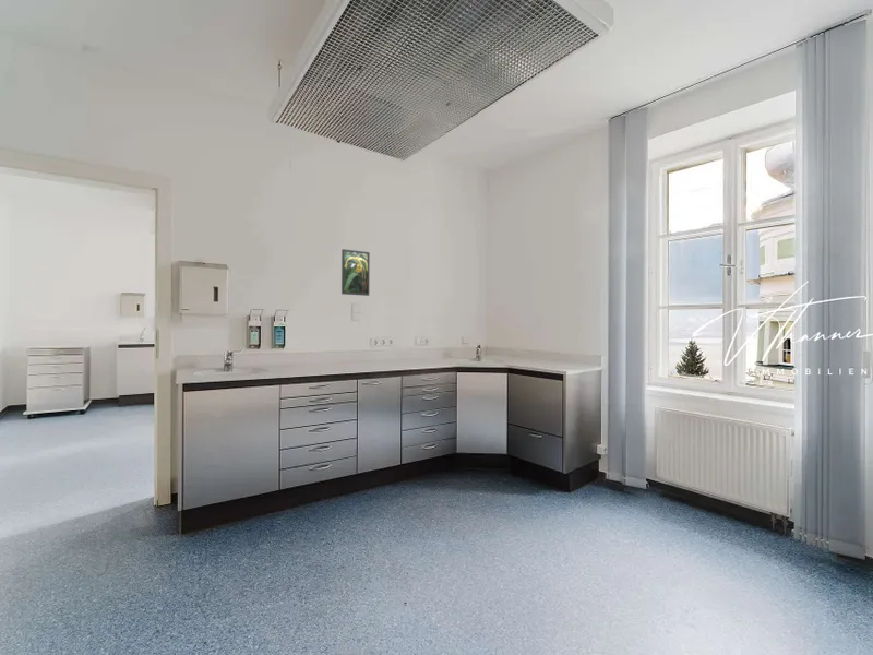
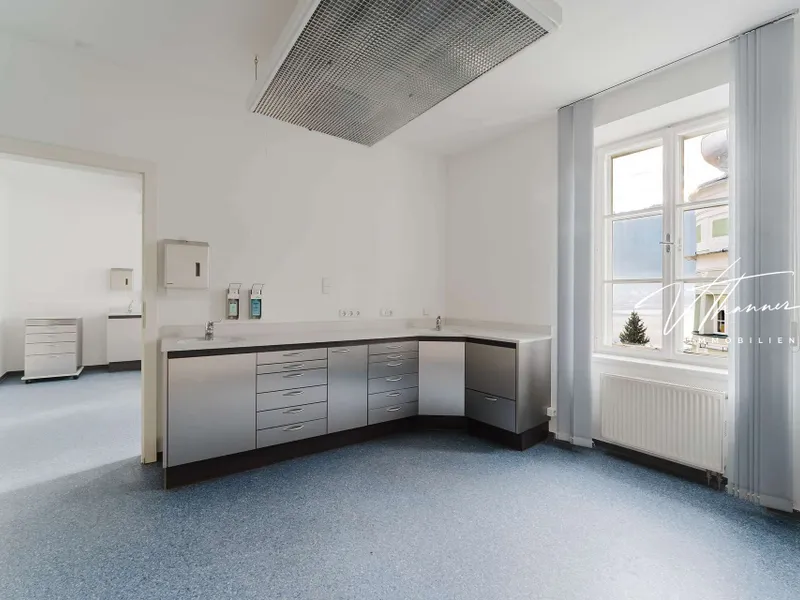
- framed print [340,248,371,297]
